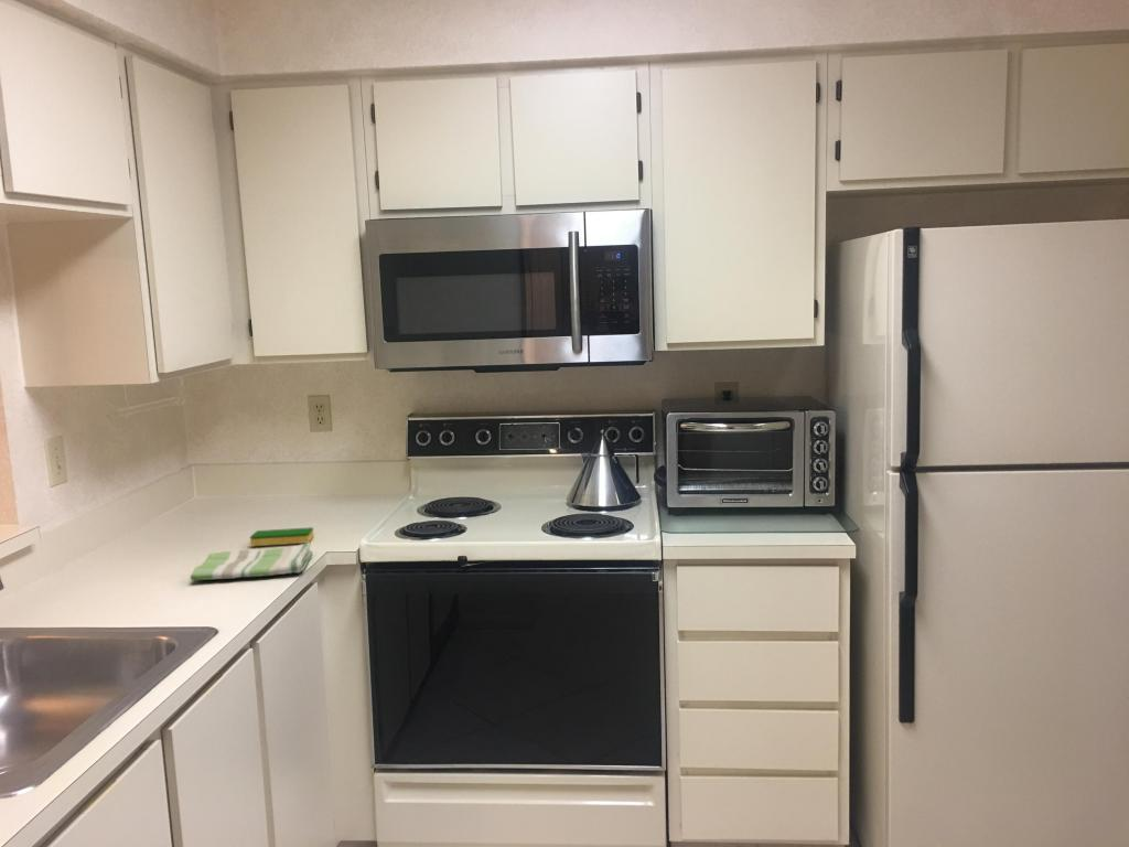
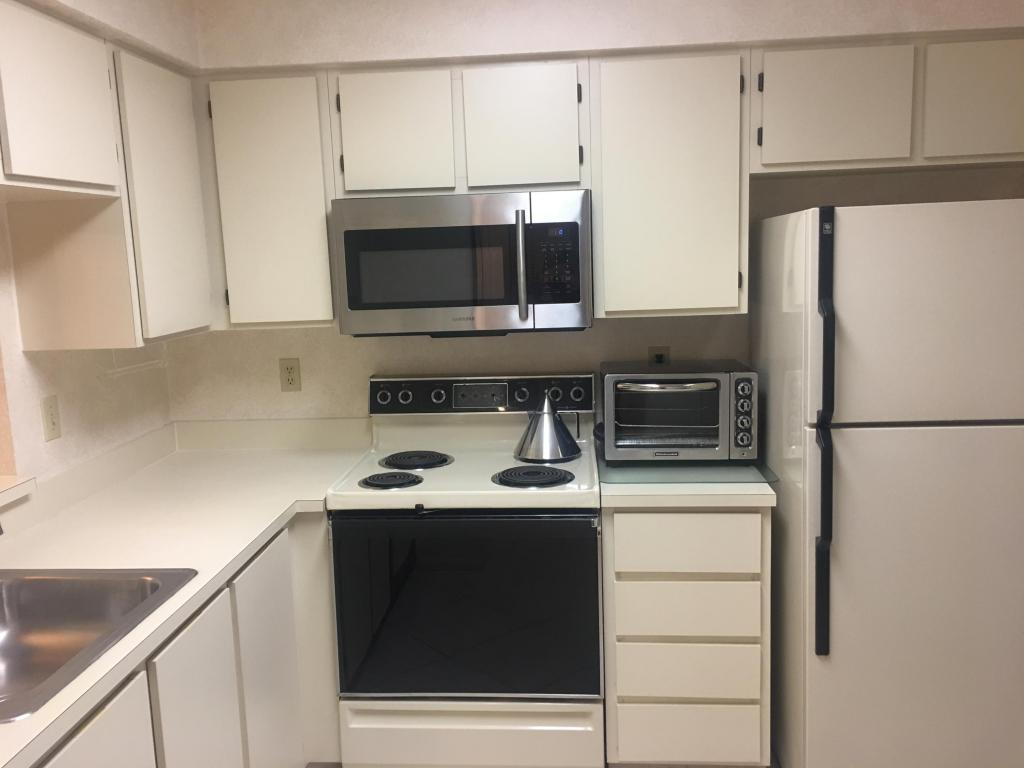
- dish sponge [249,526,315,547]
- dish towel [190,542,314,582]
